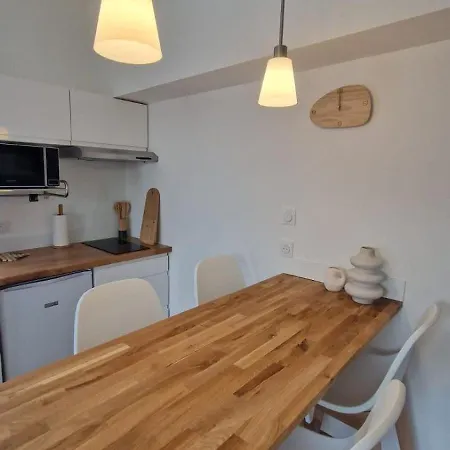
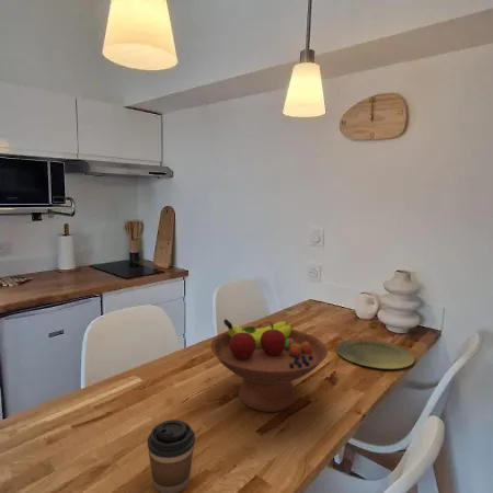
+ plate [335,339,415,370]
+ coffee cup [146,419,196,493]
+ fruit bowl [209,318,329,413]
